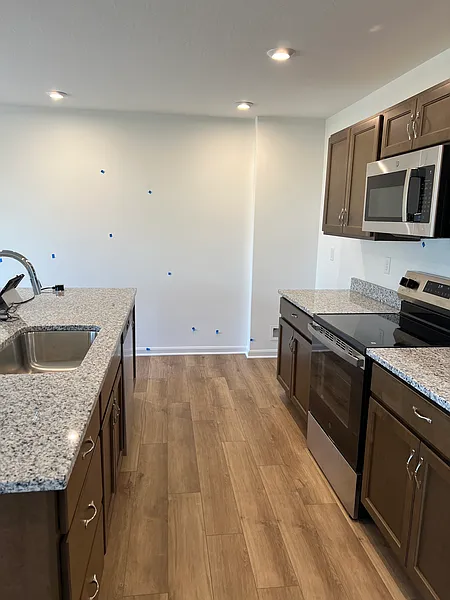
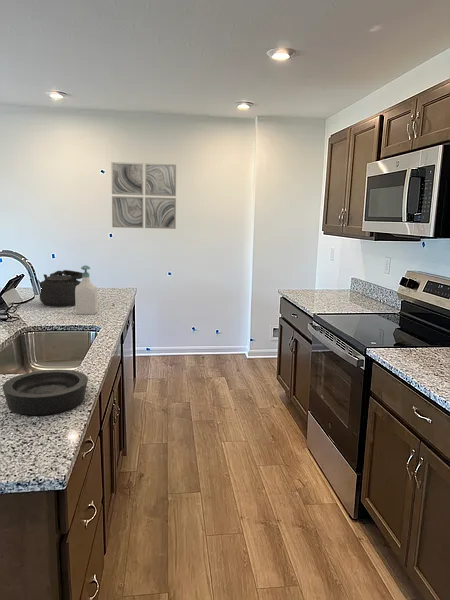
+ kettle [39,269,84,307]
+ soap bottle [75,264,98,315]
+ bowl [1,369,89,416]
+ wall art [110,161,177,230]
